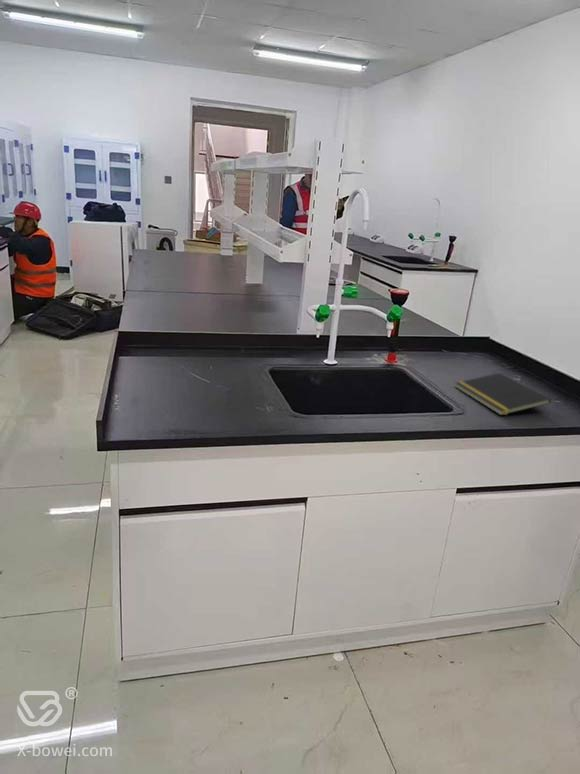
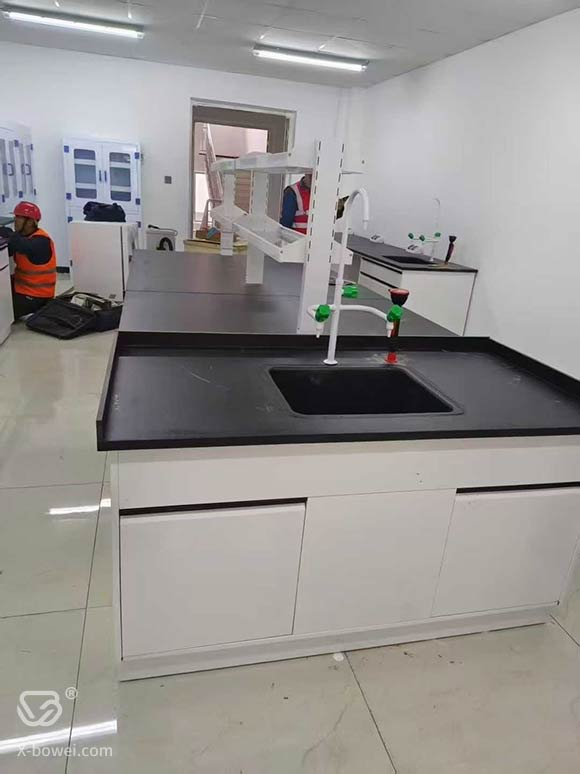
- notepad [454,372,552,416]
